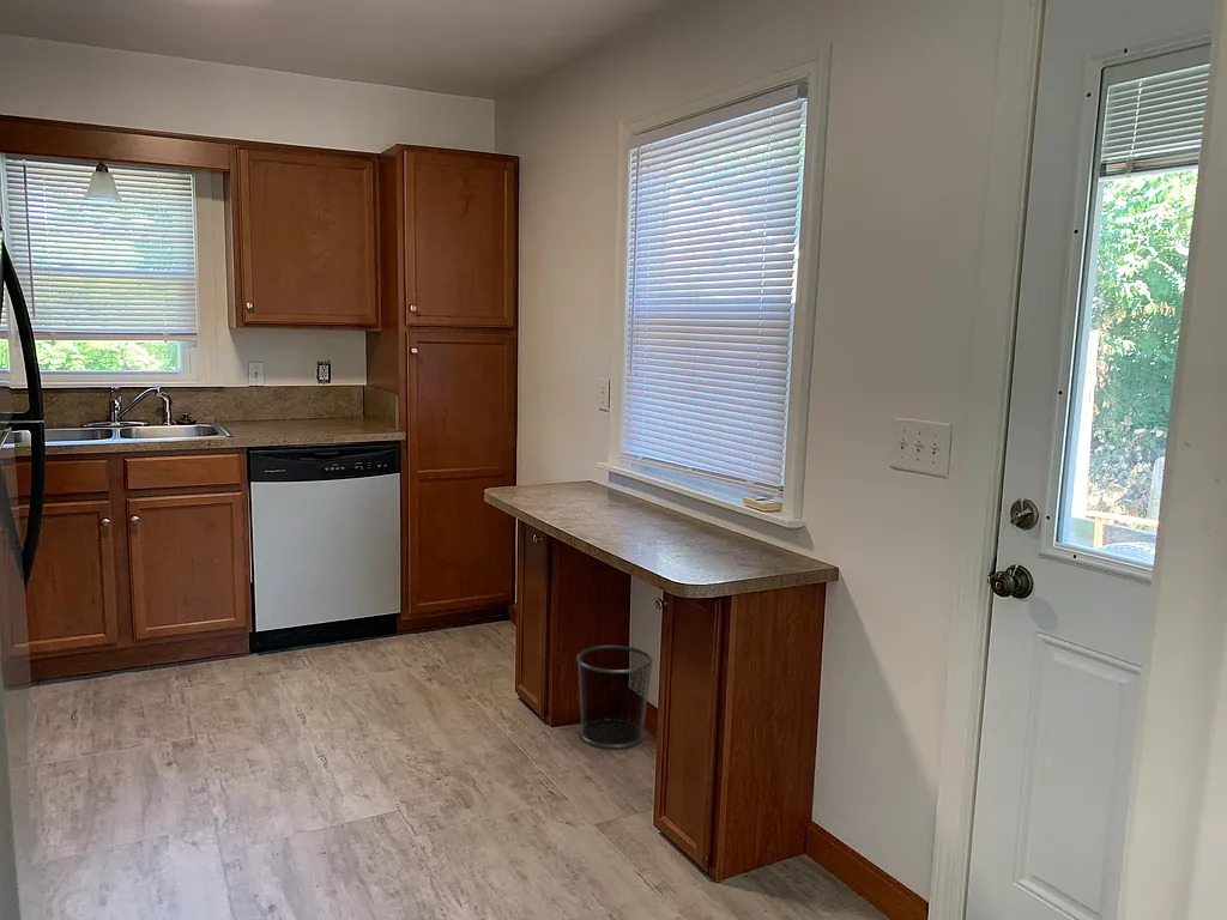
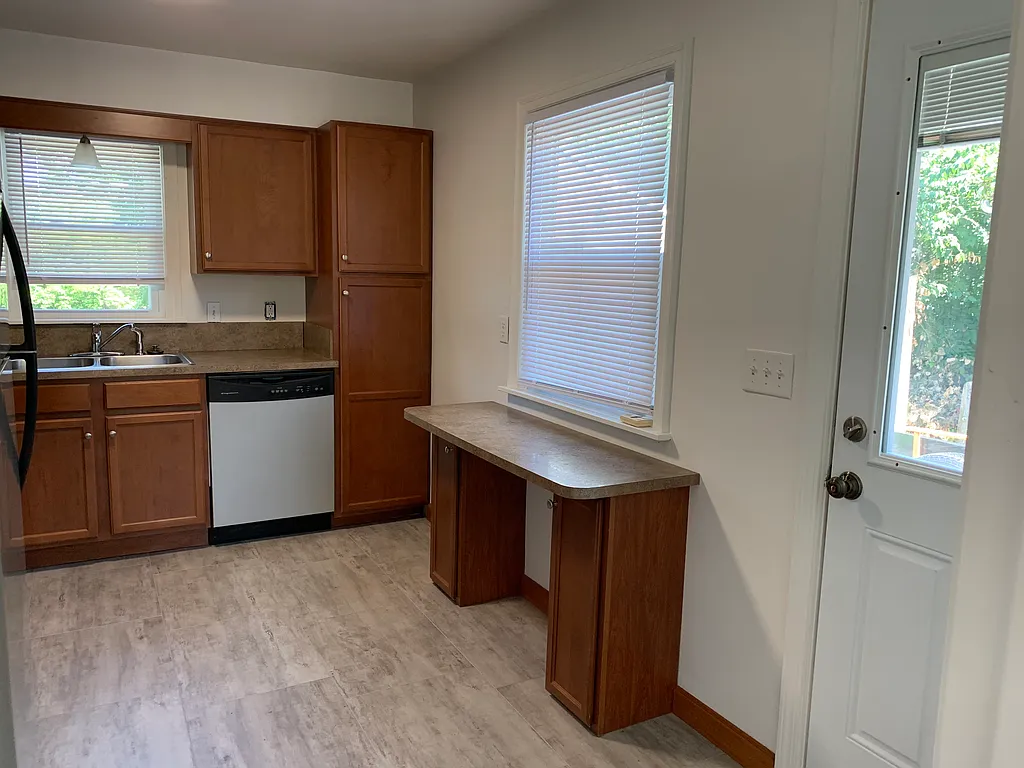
- waste bin [575,644,654,750]
